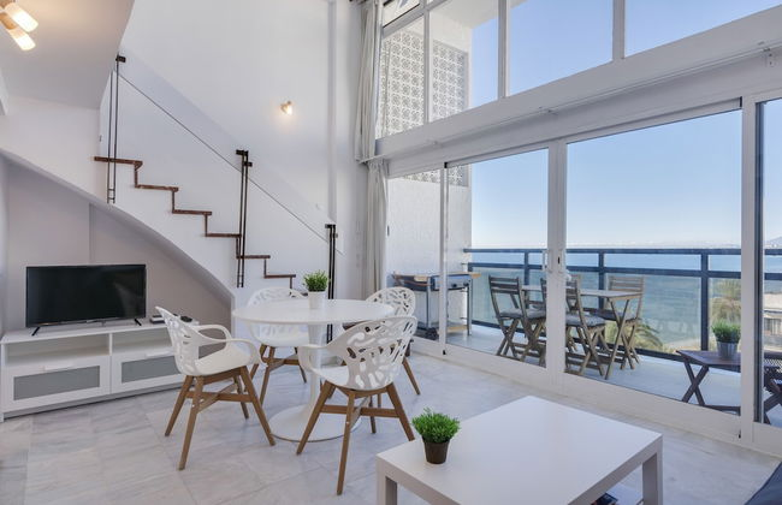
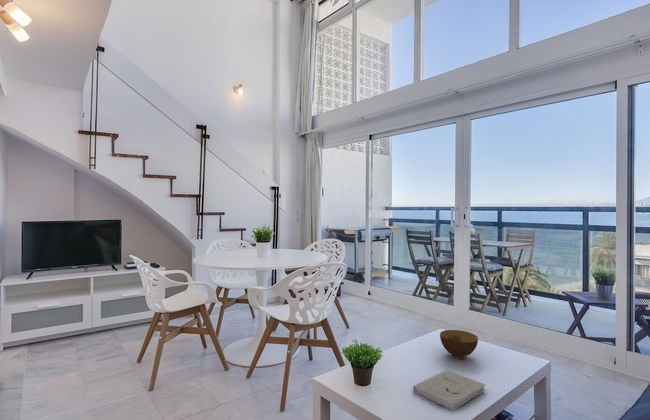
+ book [412,369,486,412]
+ bowl [439,329,479,360]
